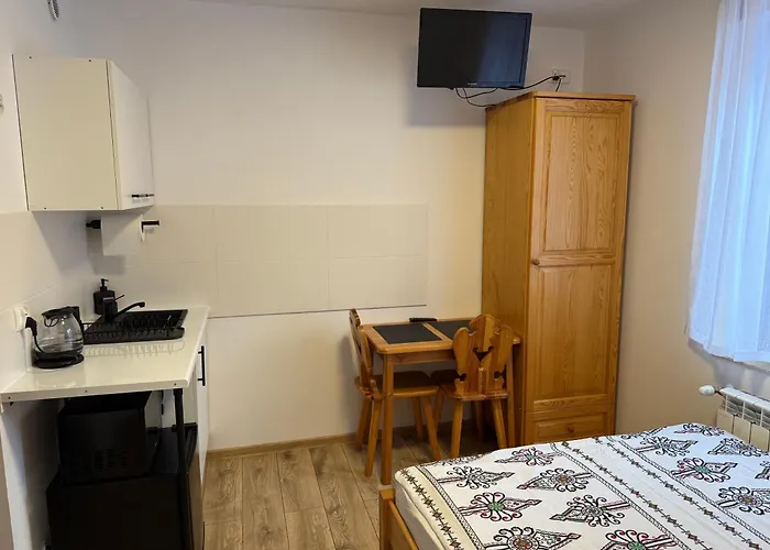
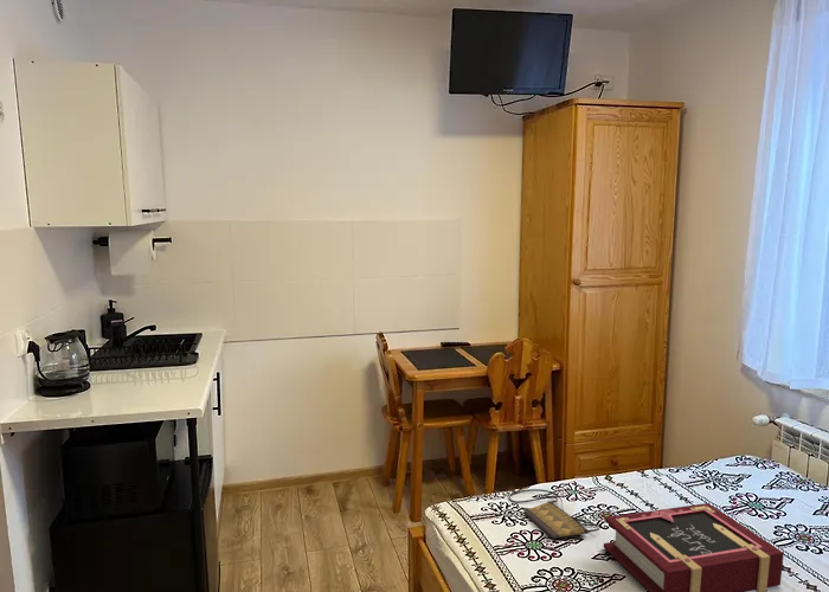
+ handbag [508,488,600,540]
+ book [603,502,785,592]
